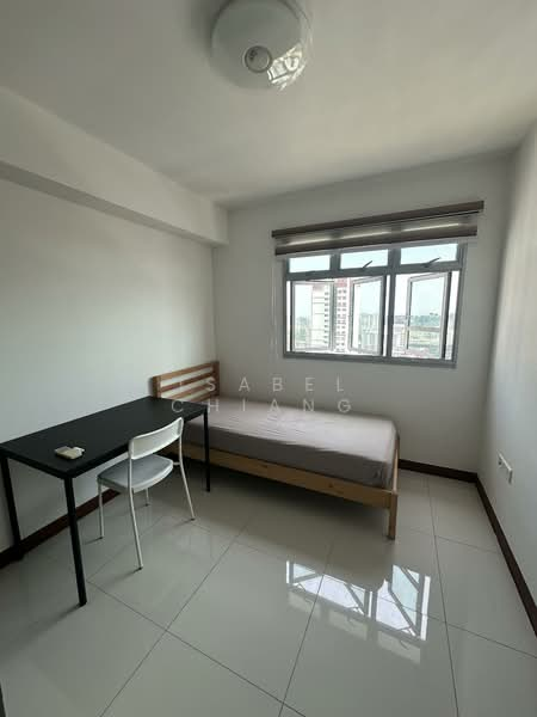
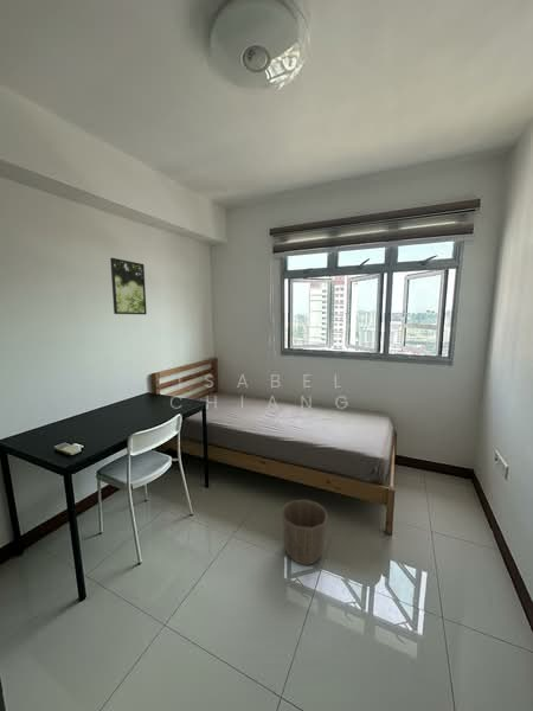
+ waste basket [281,499,329,565]
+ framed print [109,257,148,315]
